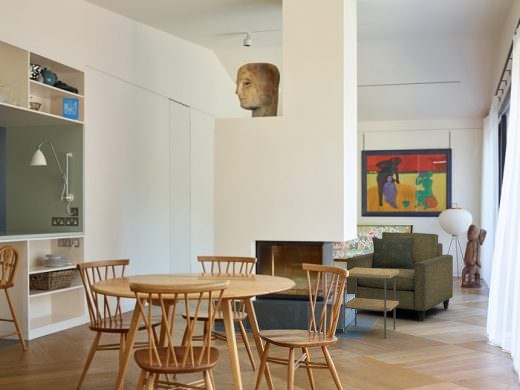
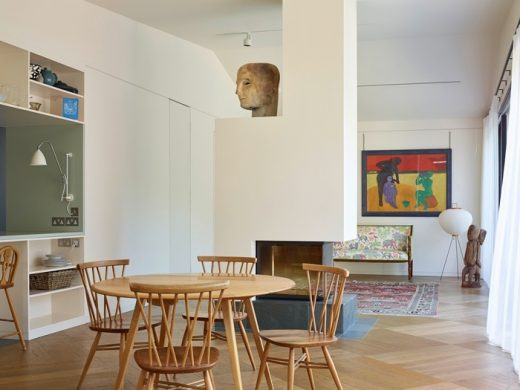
- side table [342,267,399,340]
- armchair [346,231,454,322]
